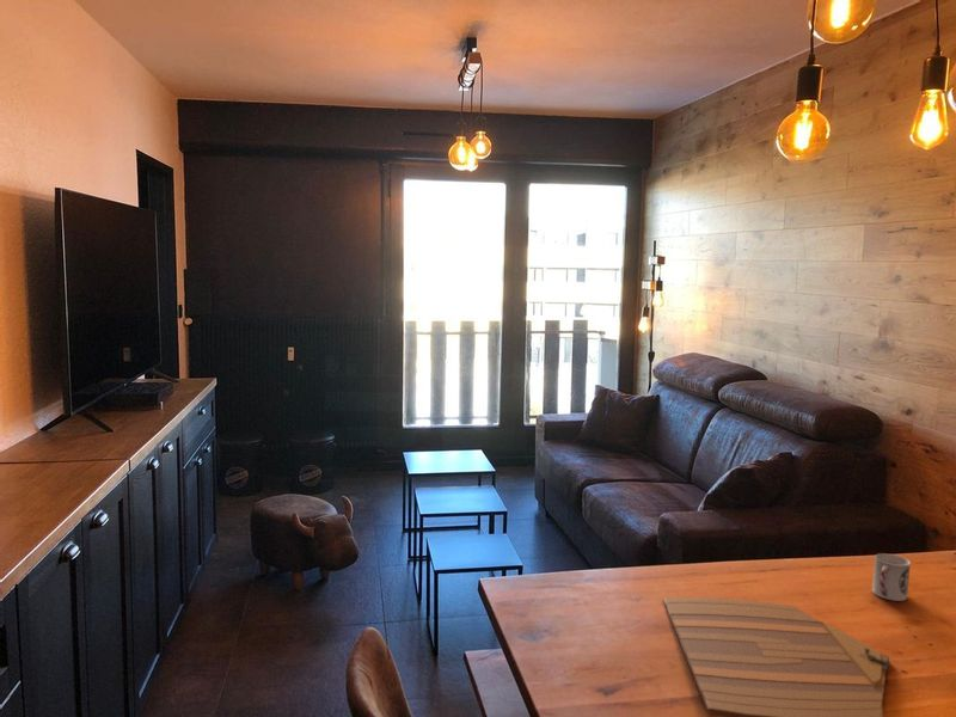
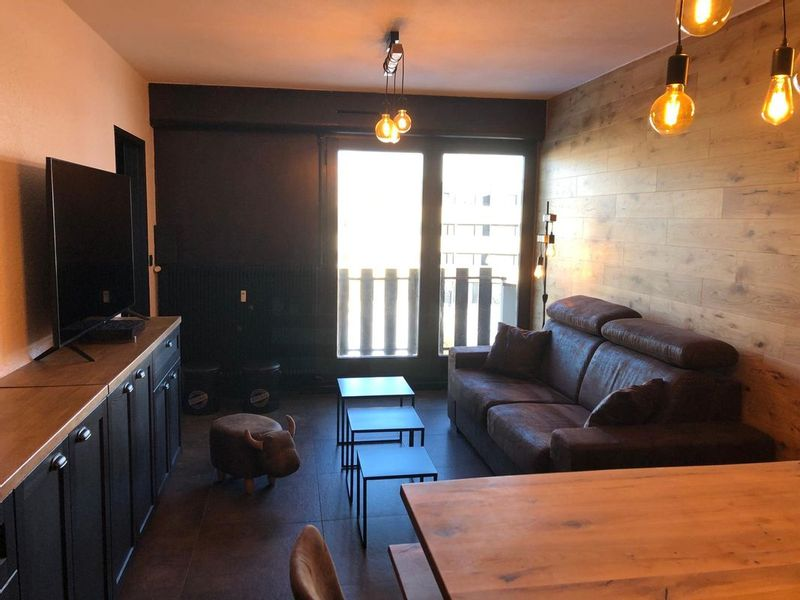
- cup [871,552,912,602]
- cutting board [662,596,891,717]
